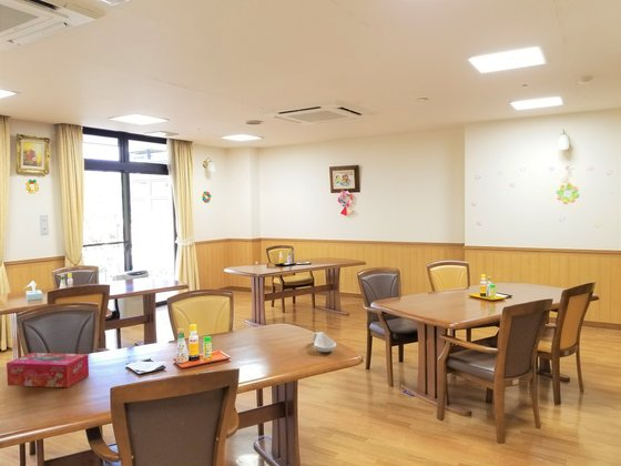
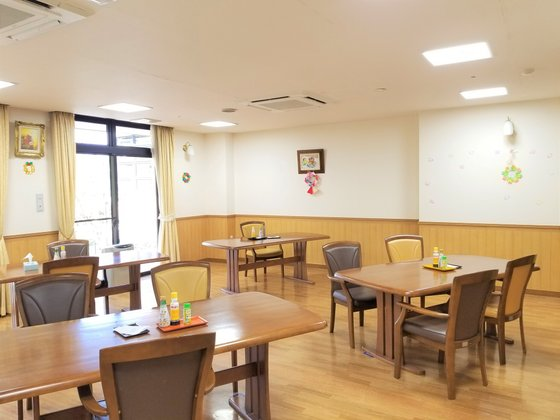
- spoon rest [312,331,337,353]
- tissue box [6,352,90,388]
